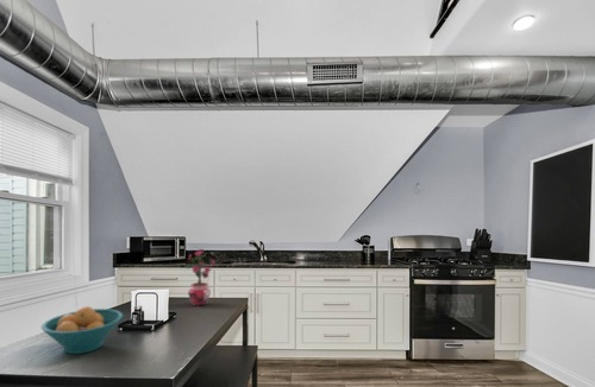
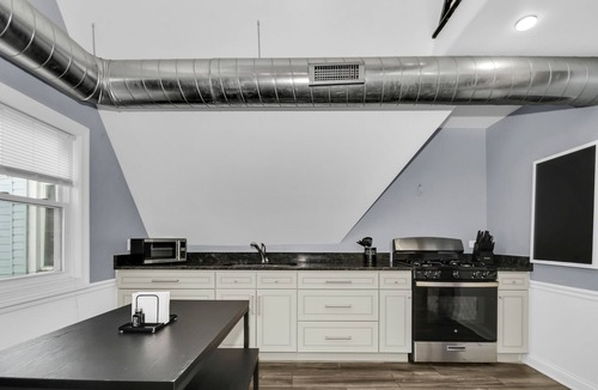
- potted plant [186,248,217,307]
- fruit bowl [40,305,125,355]
